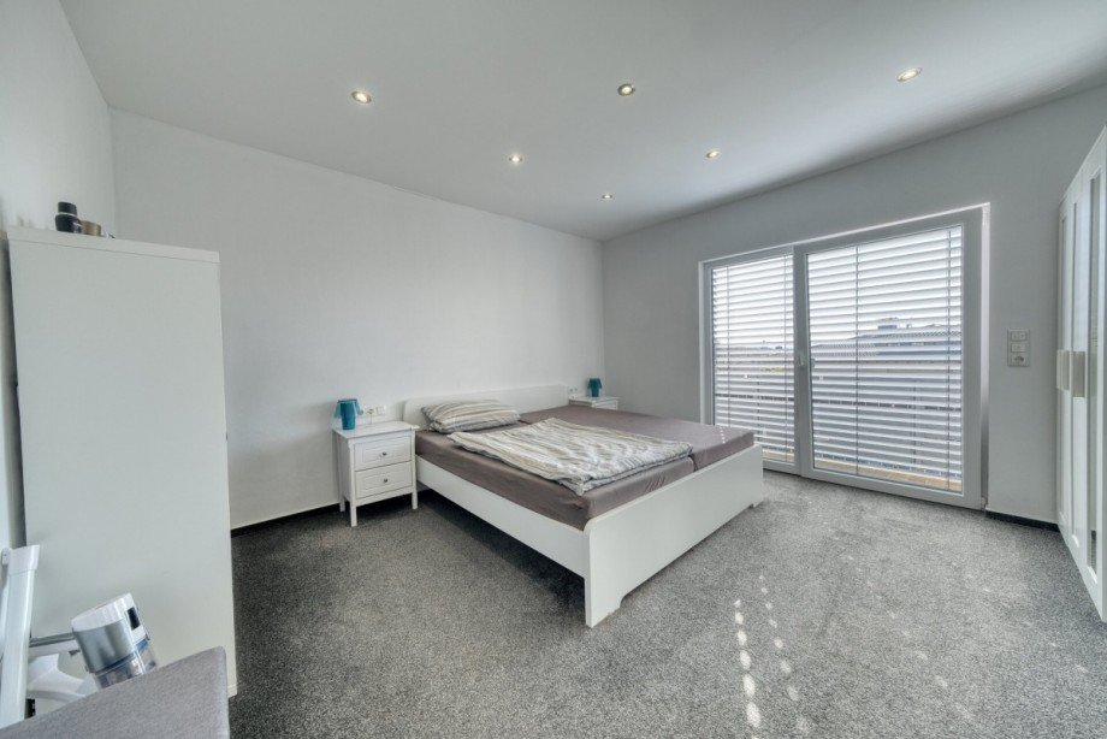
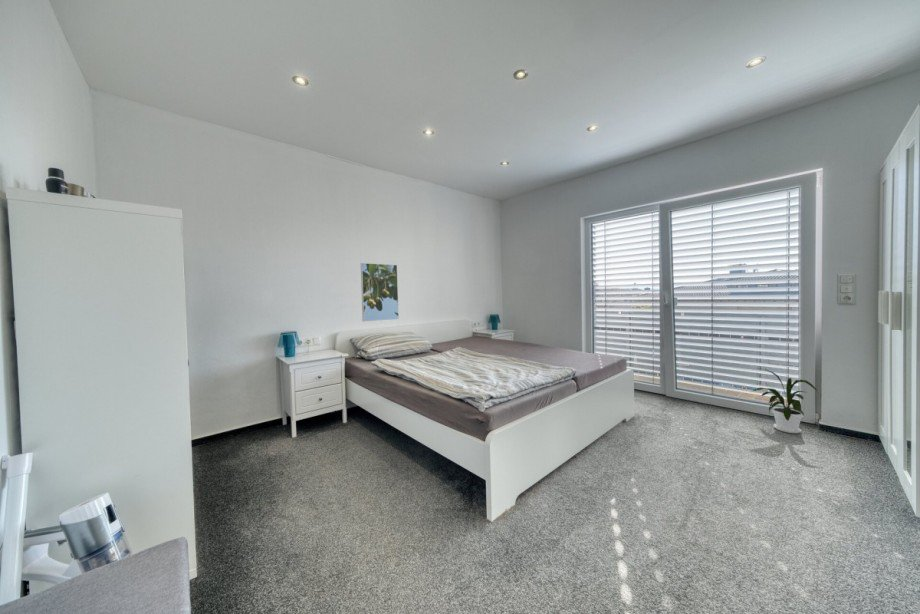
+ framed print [360,262,400,322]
+ house plant [752,367,818,434]
